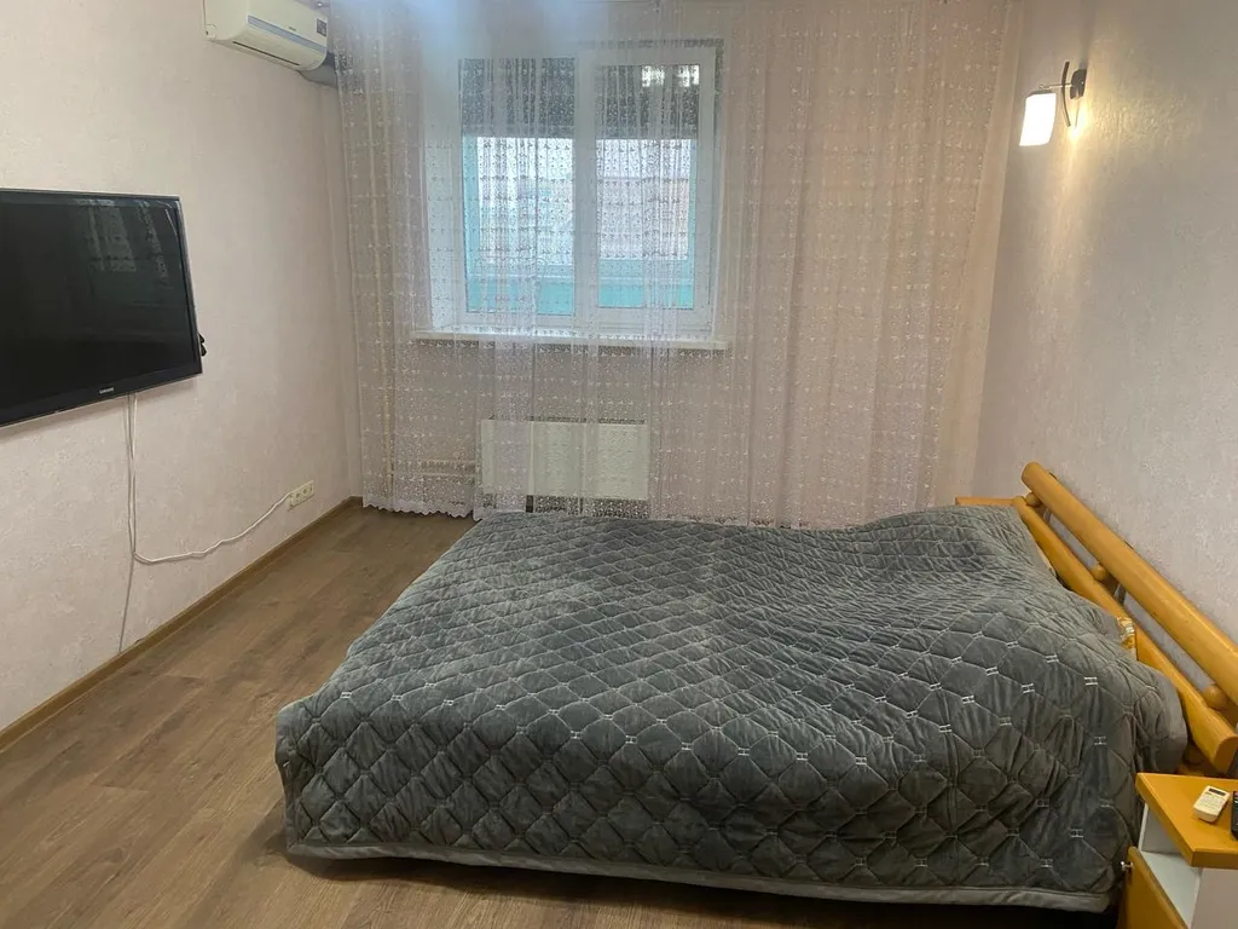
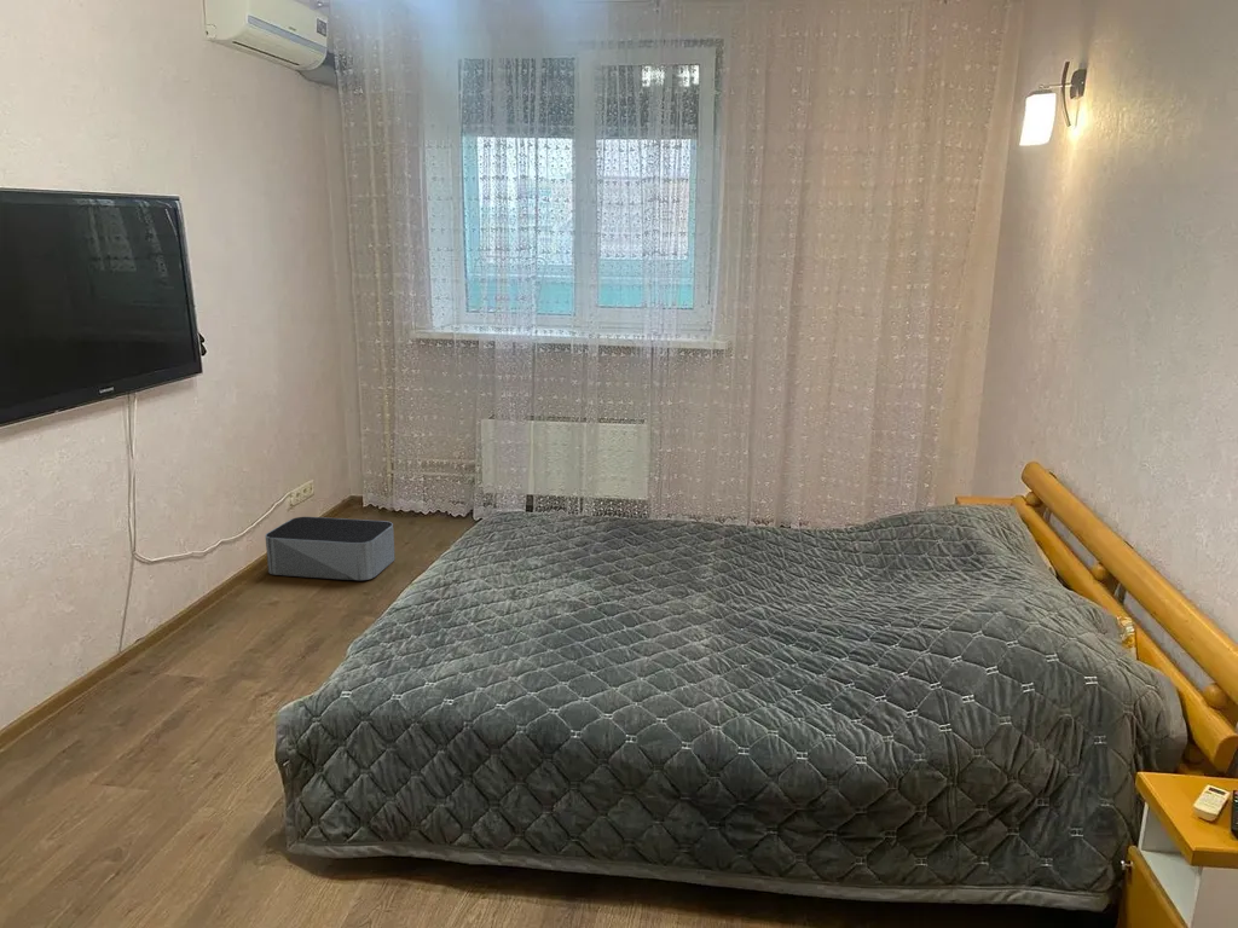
+ storage bin [265,516,397,581]
